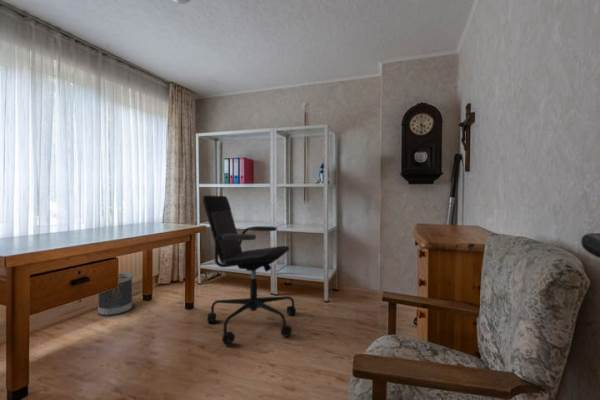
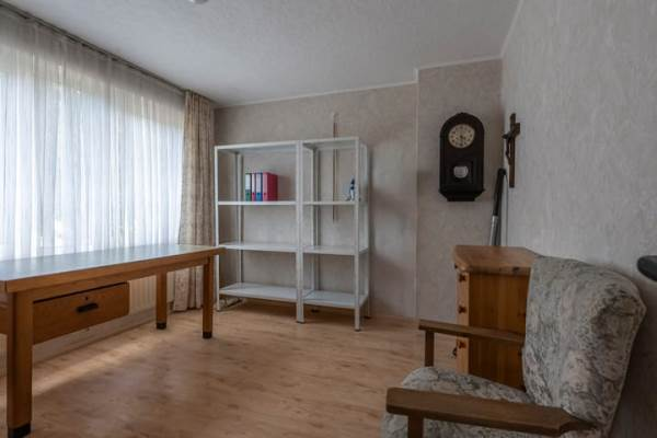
- office chair [202,194,297,346]
- wastebasket [97,272,133,317]
